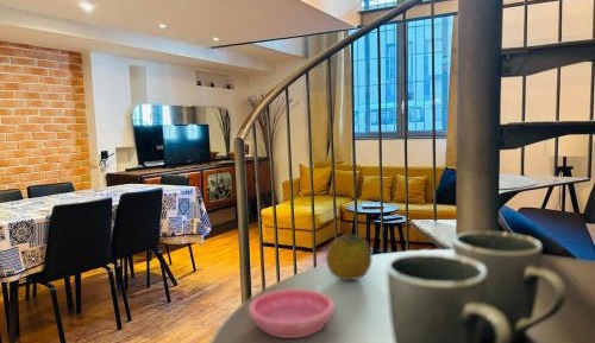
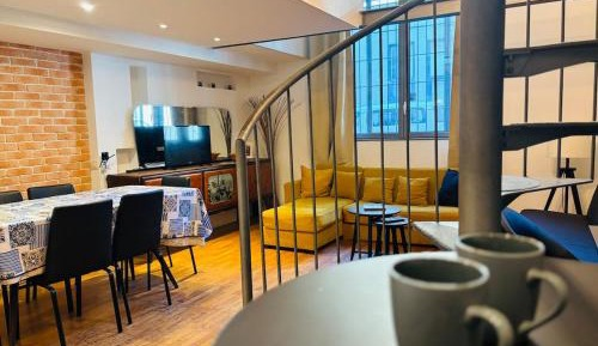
- fruit [325,234,372,281]
- saucer [248,287,336,339]
